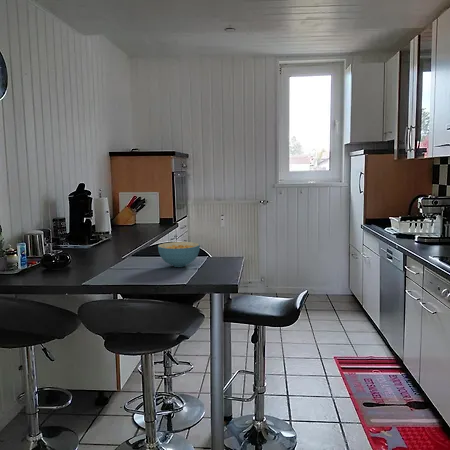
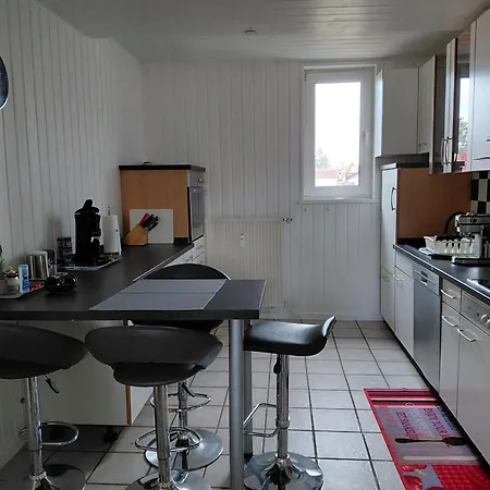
- cereal bowl [157,241,201,268]
